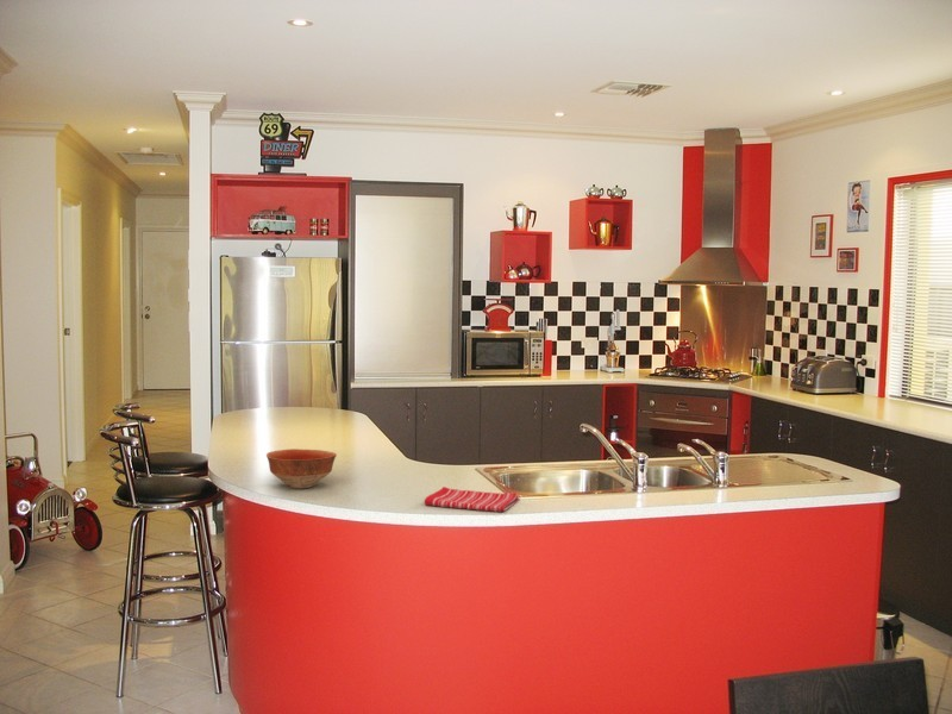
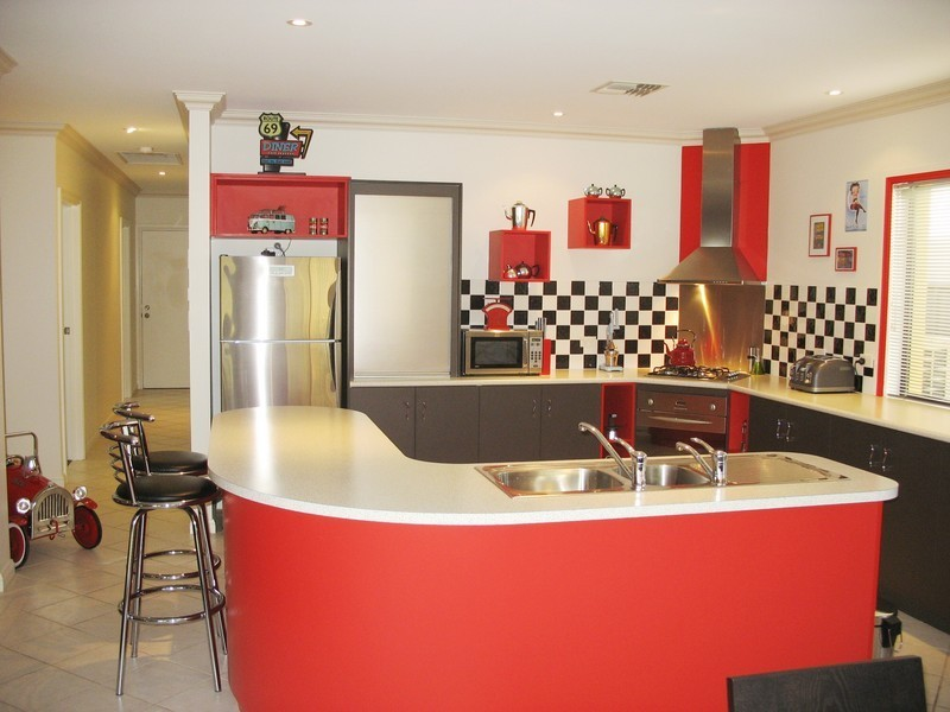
- bowl [265,447,338,490]
- dish towel [424,486,520,513]
